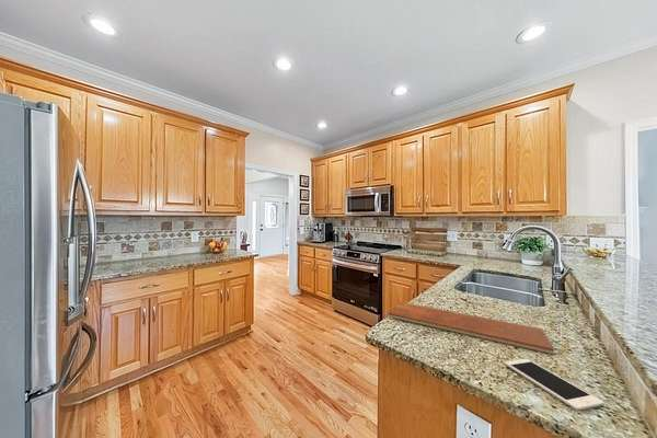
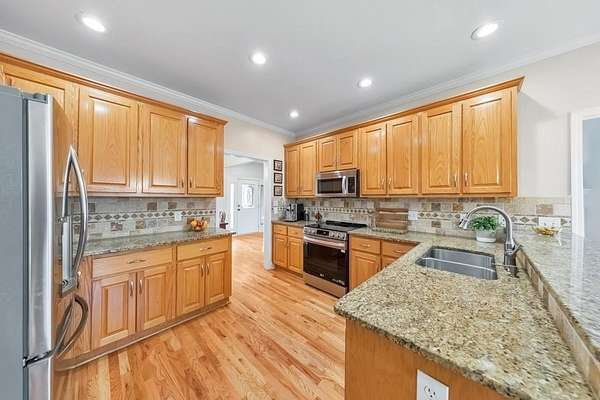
- chopping board [387,301,555,356]
- cell phone [504,358,604,412]
